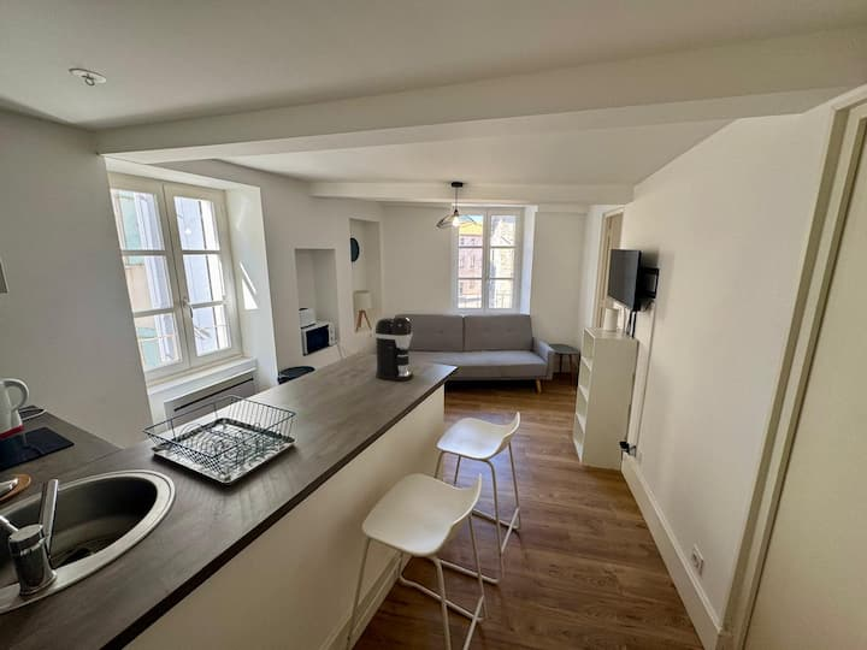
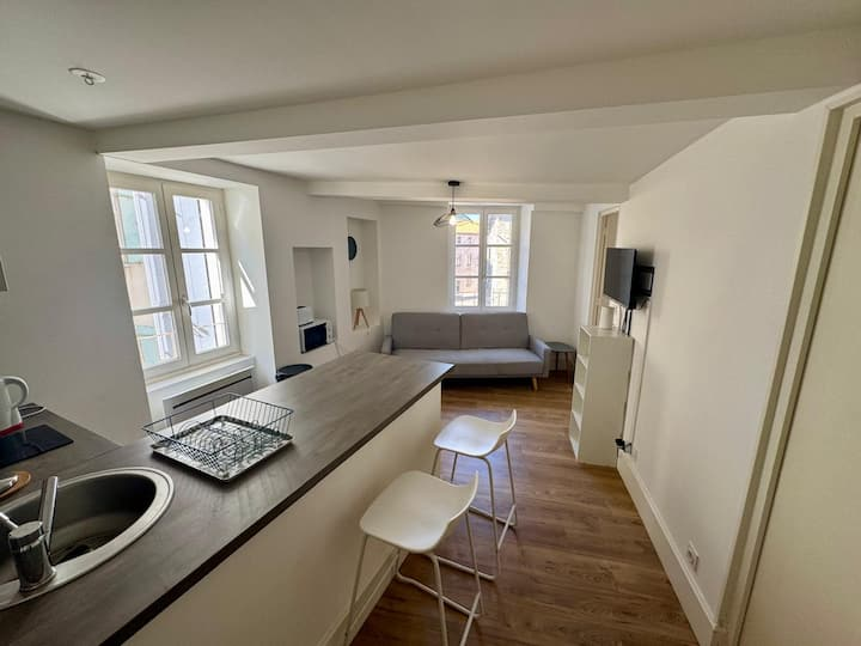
- coffee maker [373,315,414,382]
